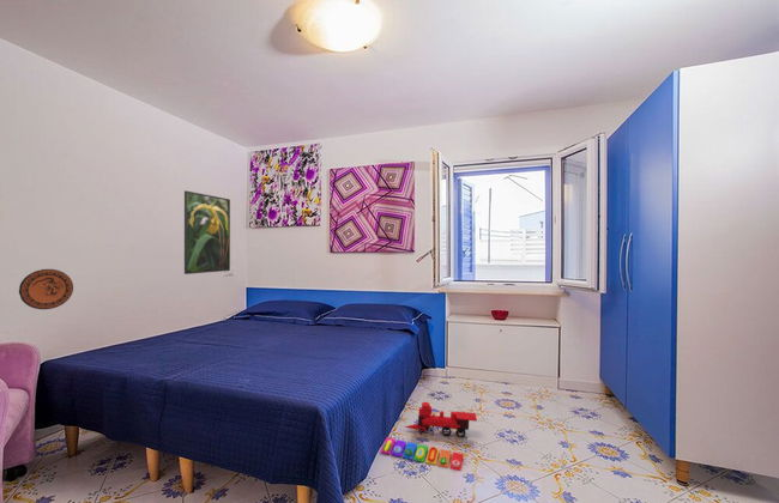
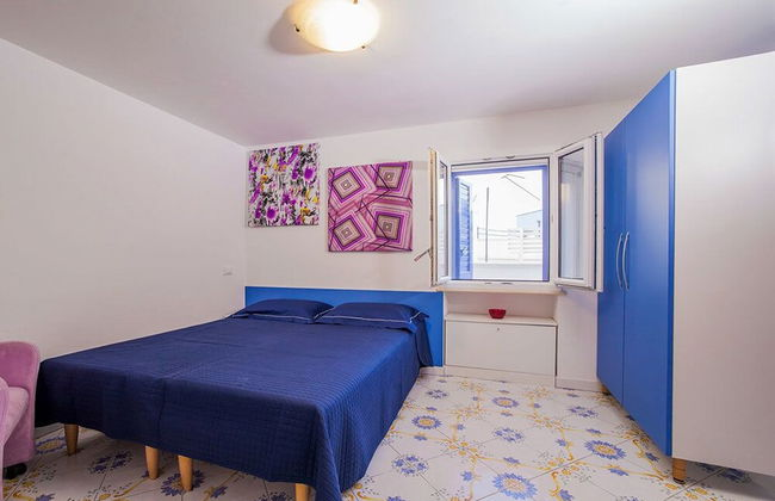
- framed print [183,189,231,275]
- knob puzzle [380,436,465,472]
- decorative plate [18,268,74,310]
- toy train [403,401,478,438]
